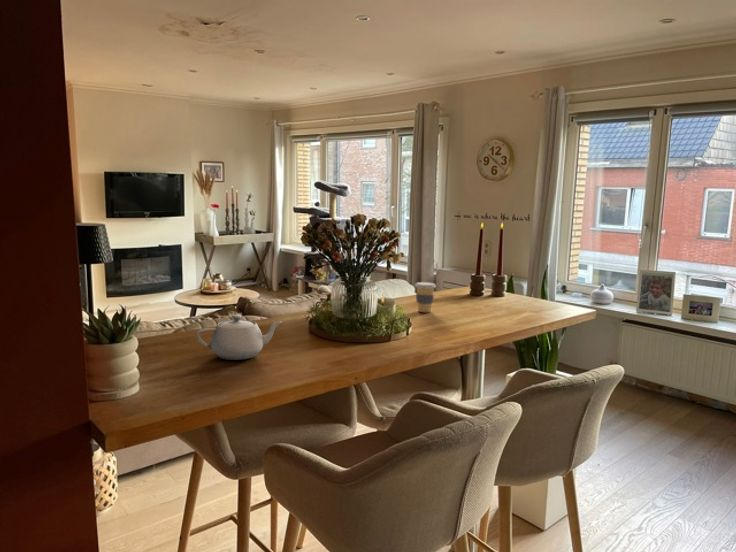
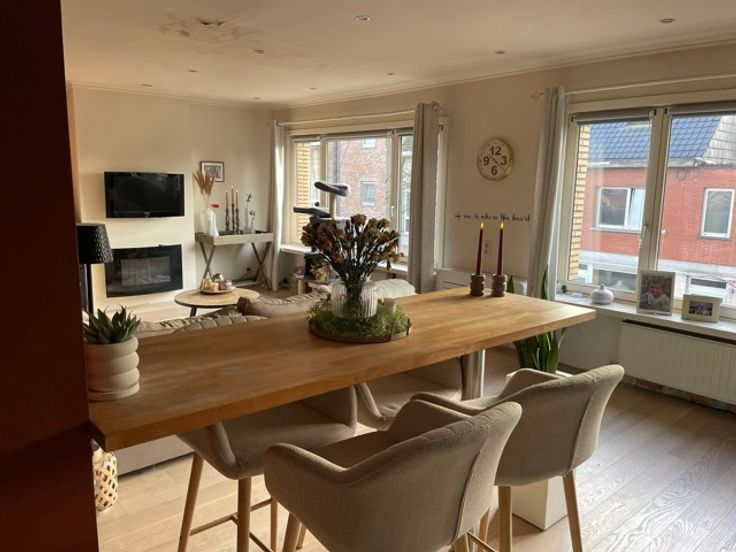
- coffee cup [414,281,437,313]
- teapot [195,314,282,361]
